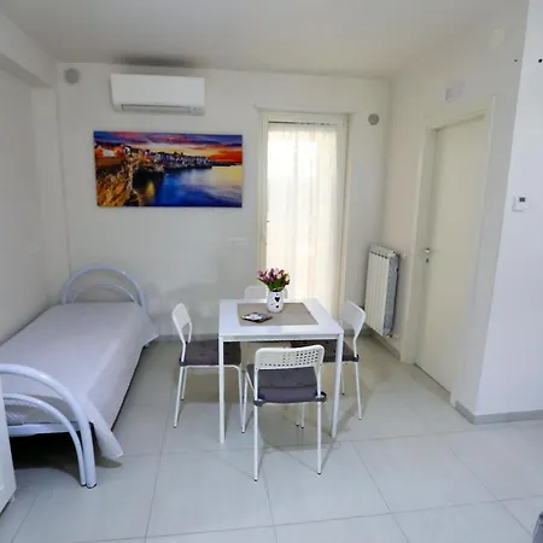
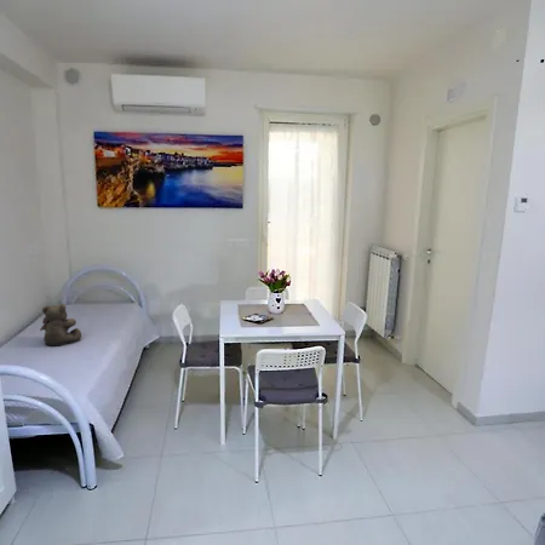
+ teddy bear [39,303,82,346]
